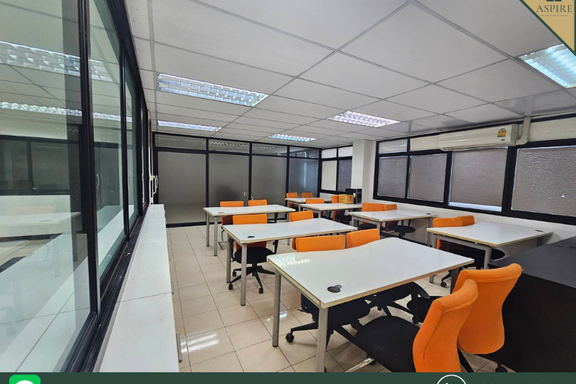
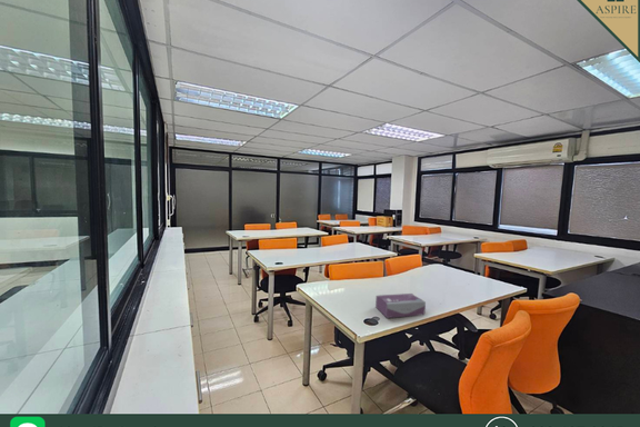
+ tissue box [374,292,427,319]
